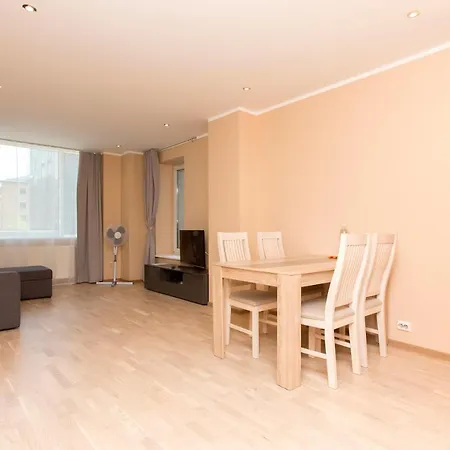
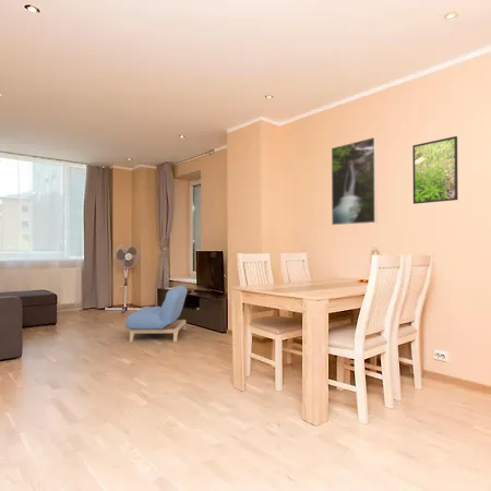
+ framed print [331,136,378,226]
+ armchair [124,285,188,343]
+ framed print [411,135,459,205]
